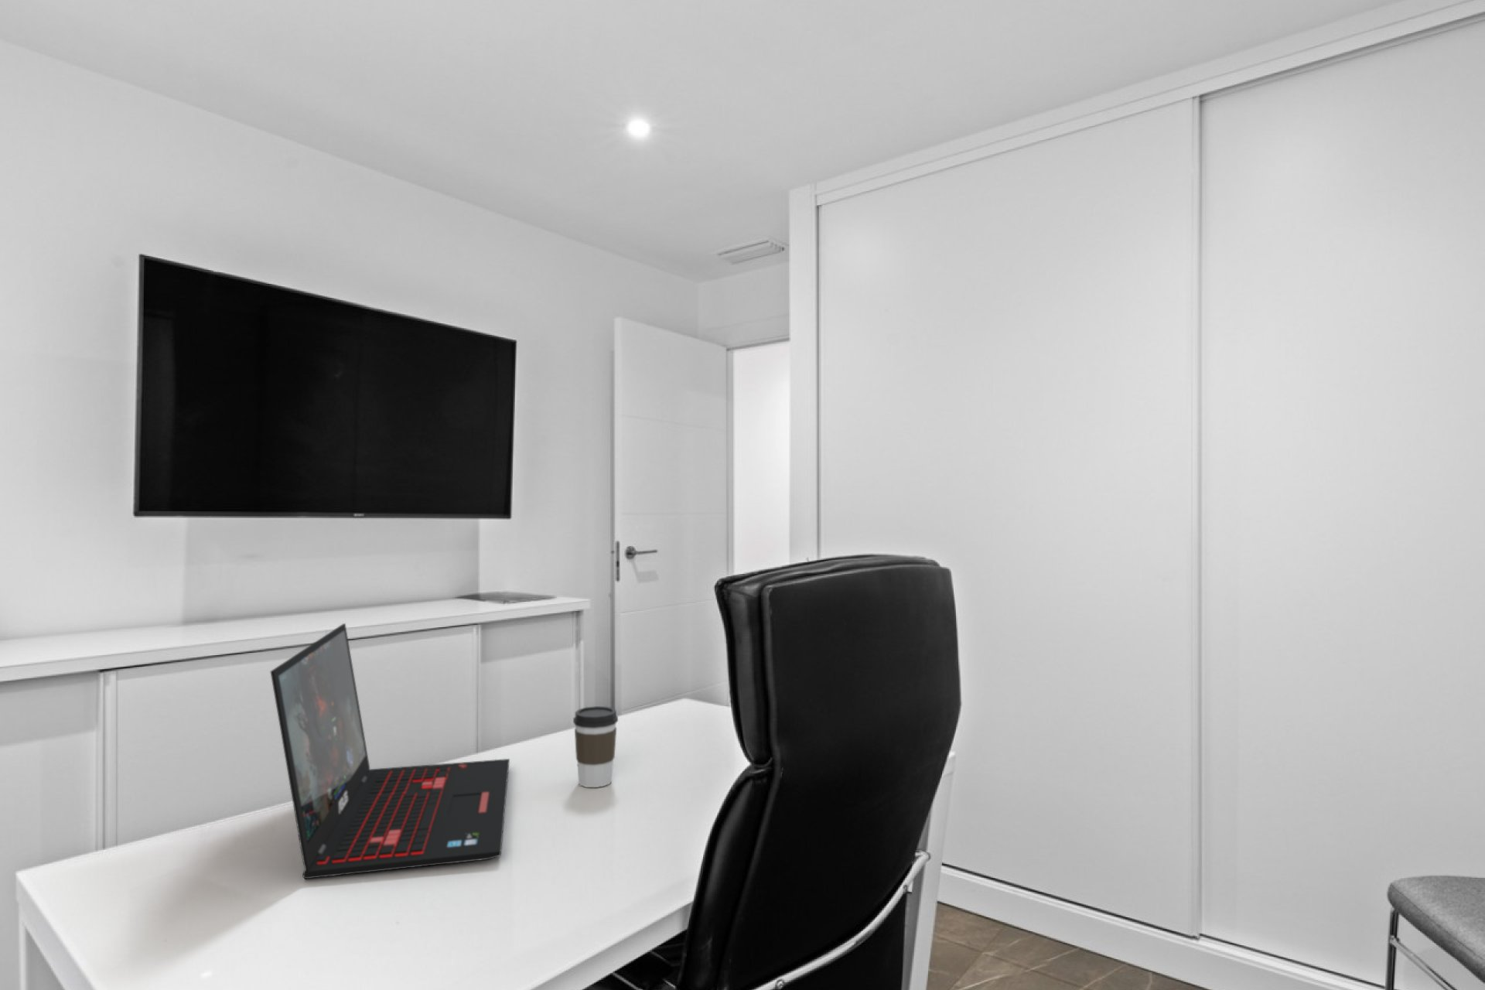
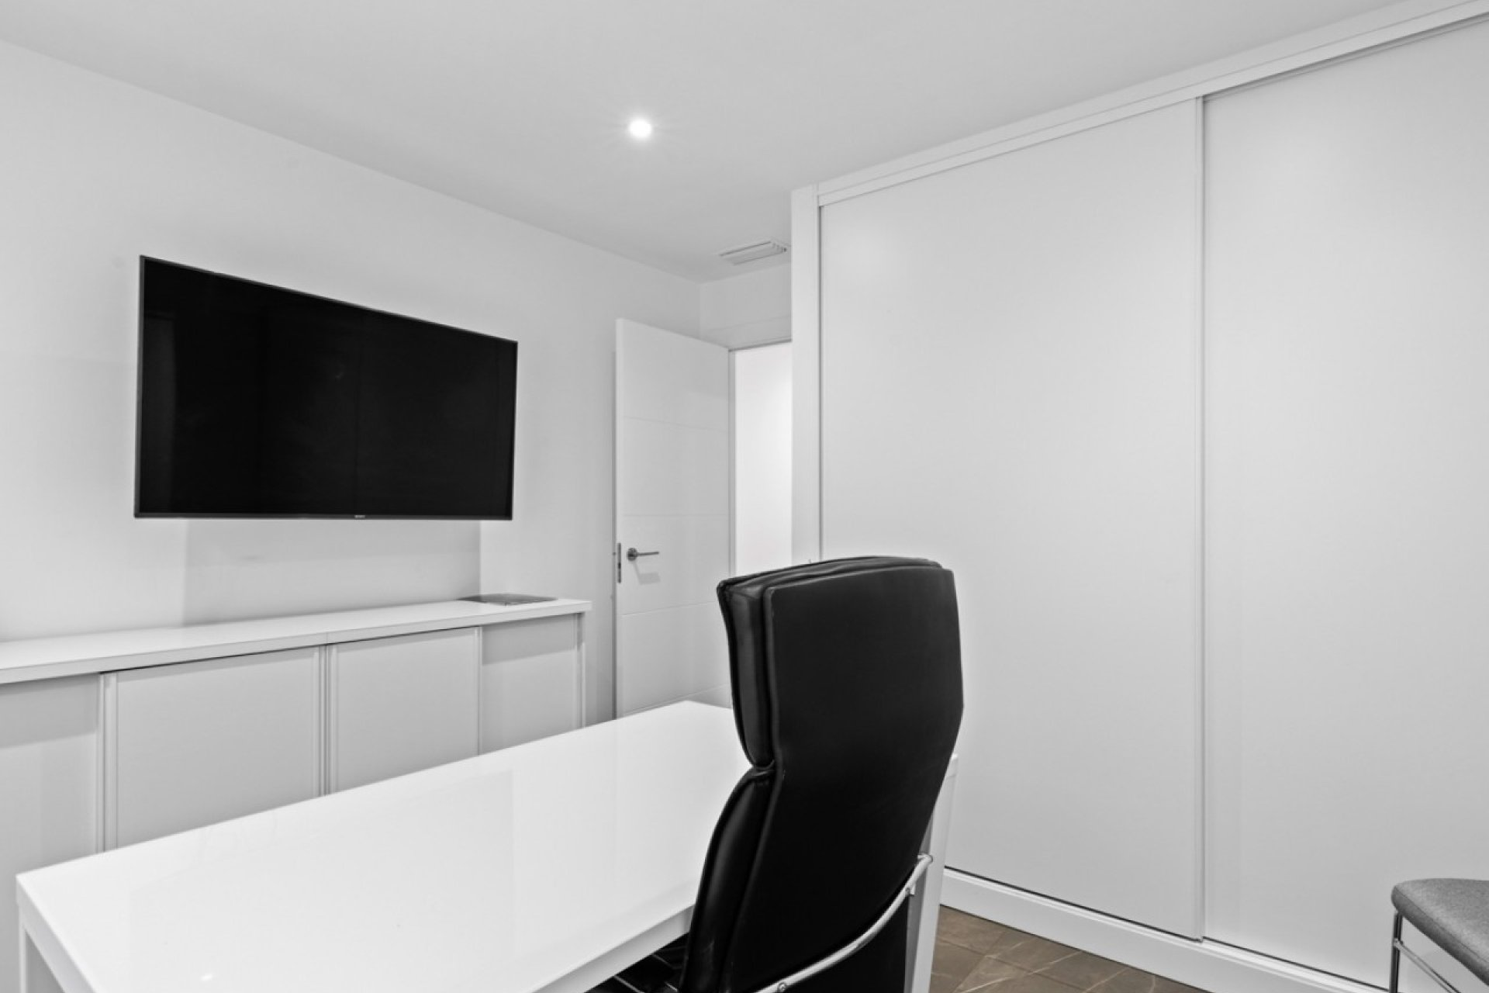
- laptop [270,622,510,880]
- coffee cup [572,705,619,788]
